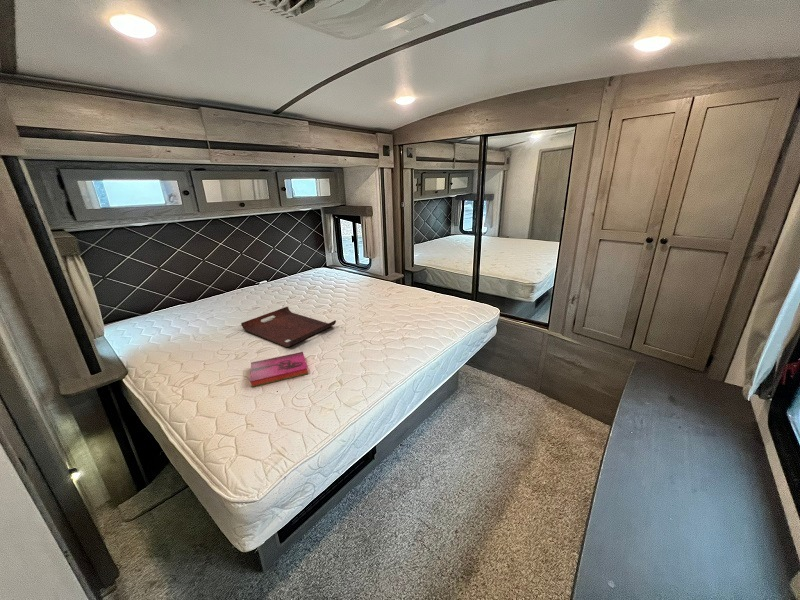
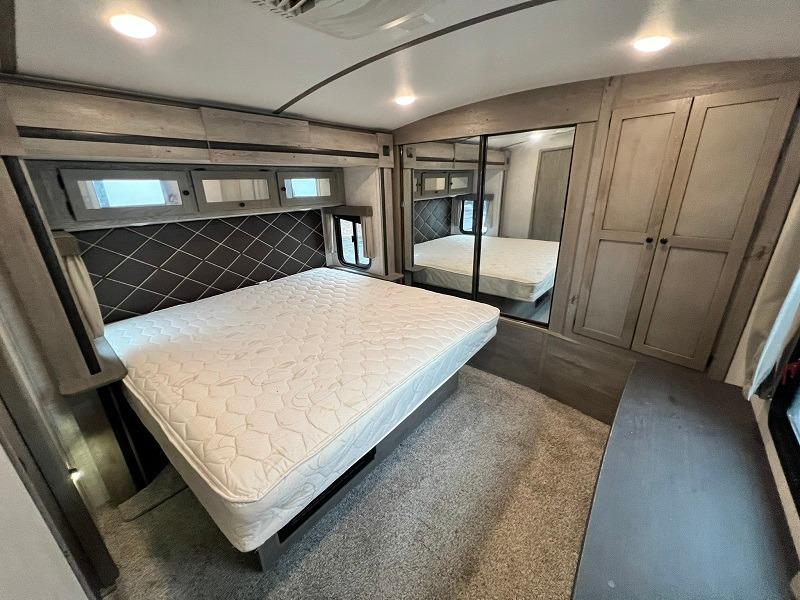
- hardback book [249,351,309,388]
- serving tray [240,306,337,348]
